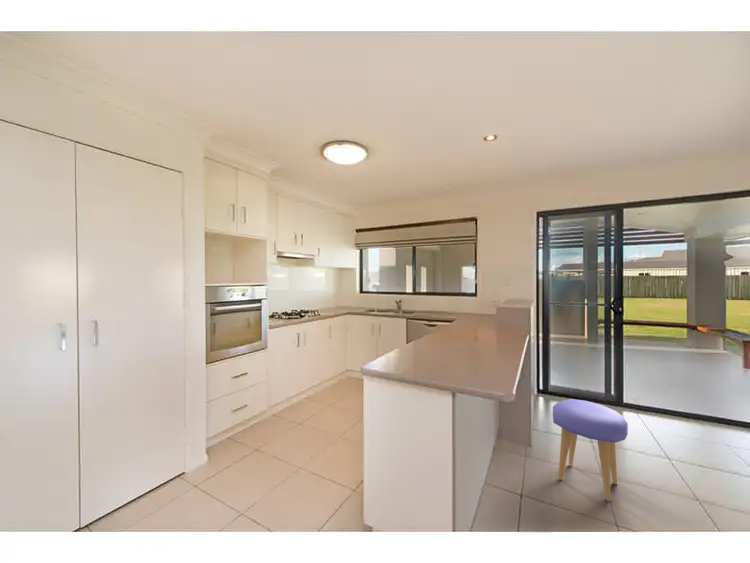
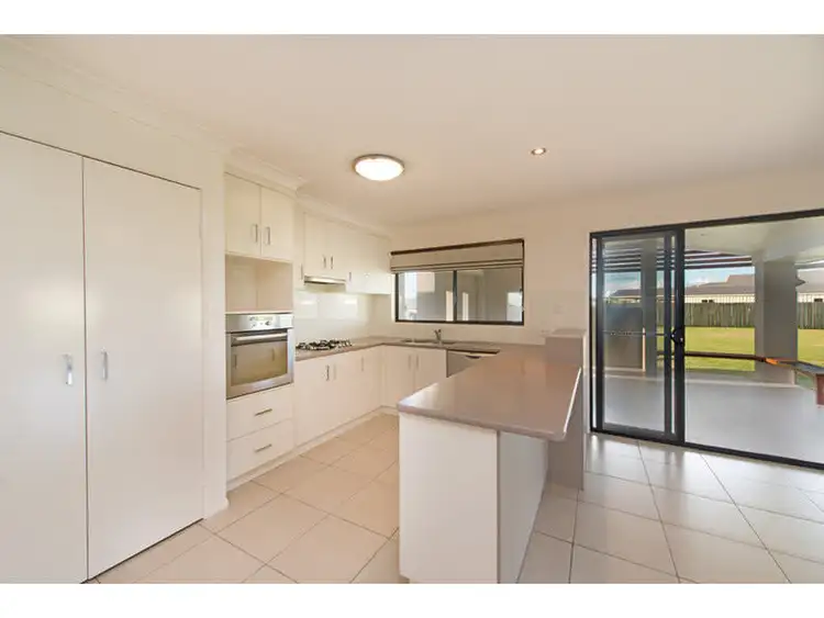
- stool [552,398,629,502]
